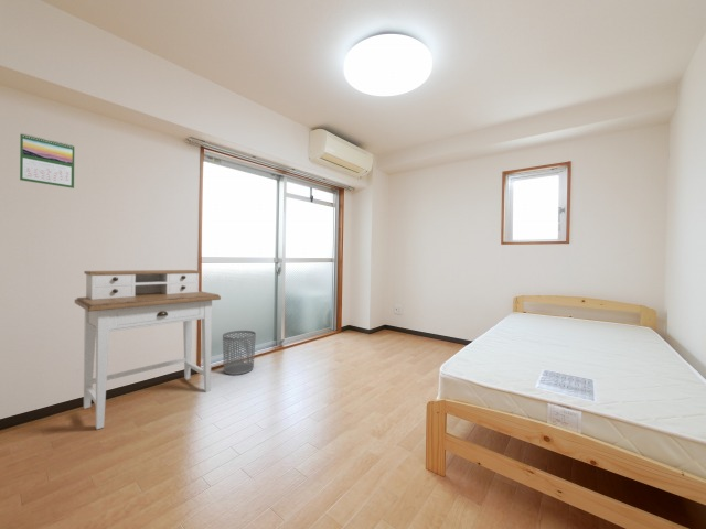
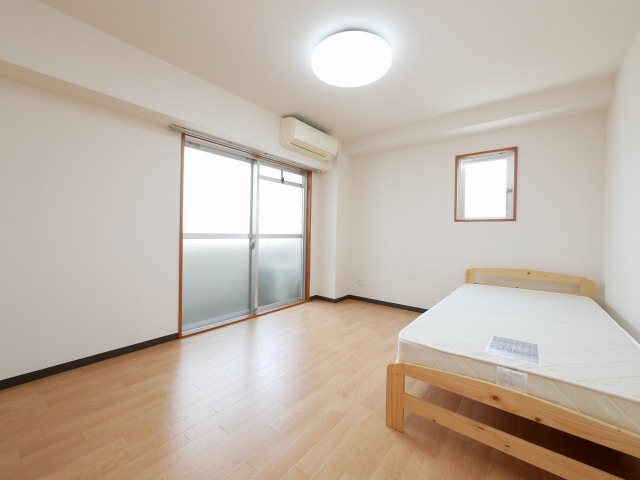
- waste bin [222,330,257,376]
- desk [74,269,222,430]
- calendar [19,132,75,190]
